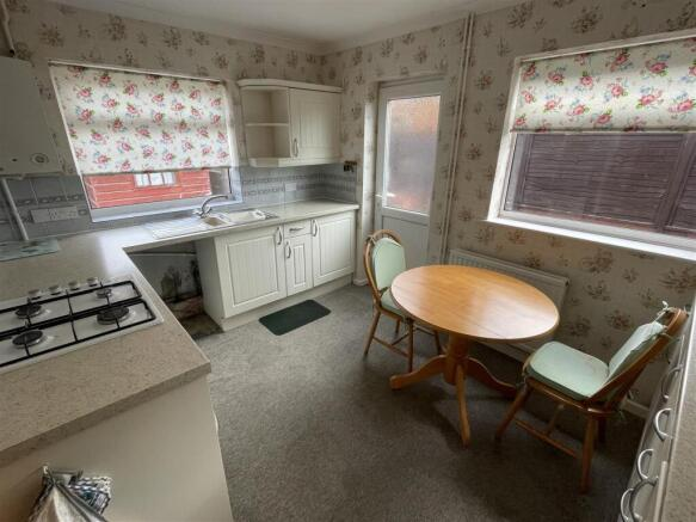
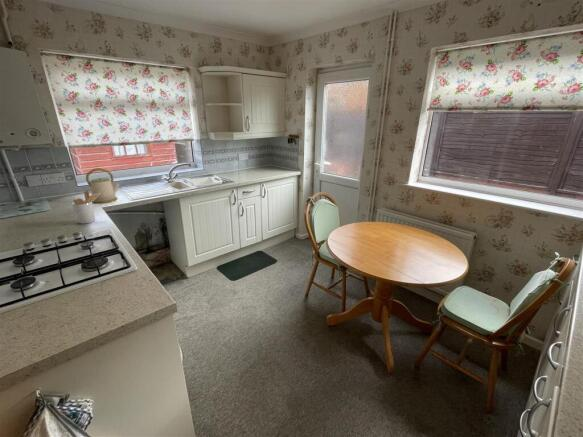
+ kettle [85,167,121,204]
+ utensil holder [71,190,100,225]
